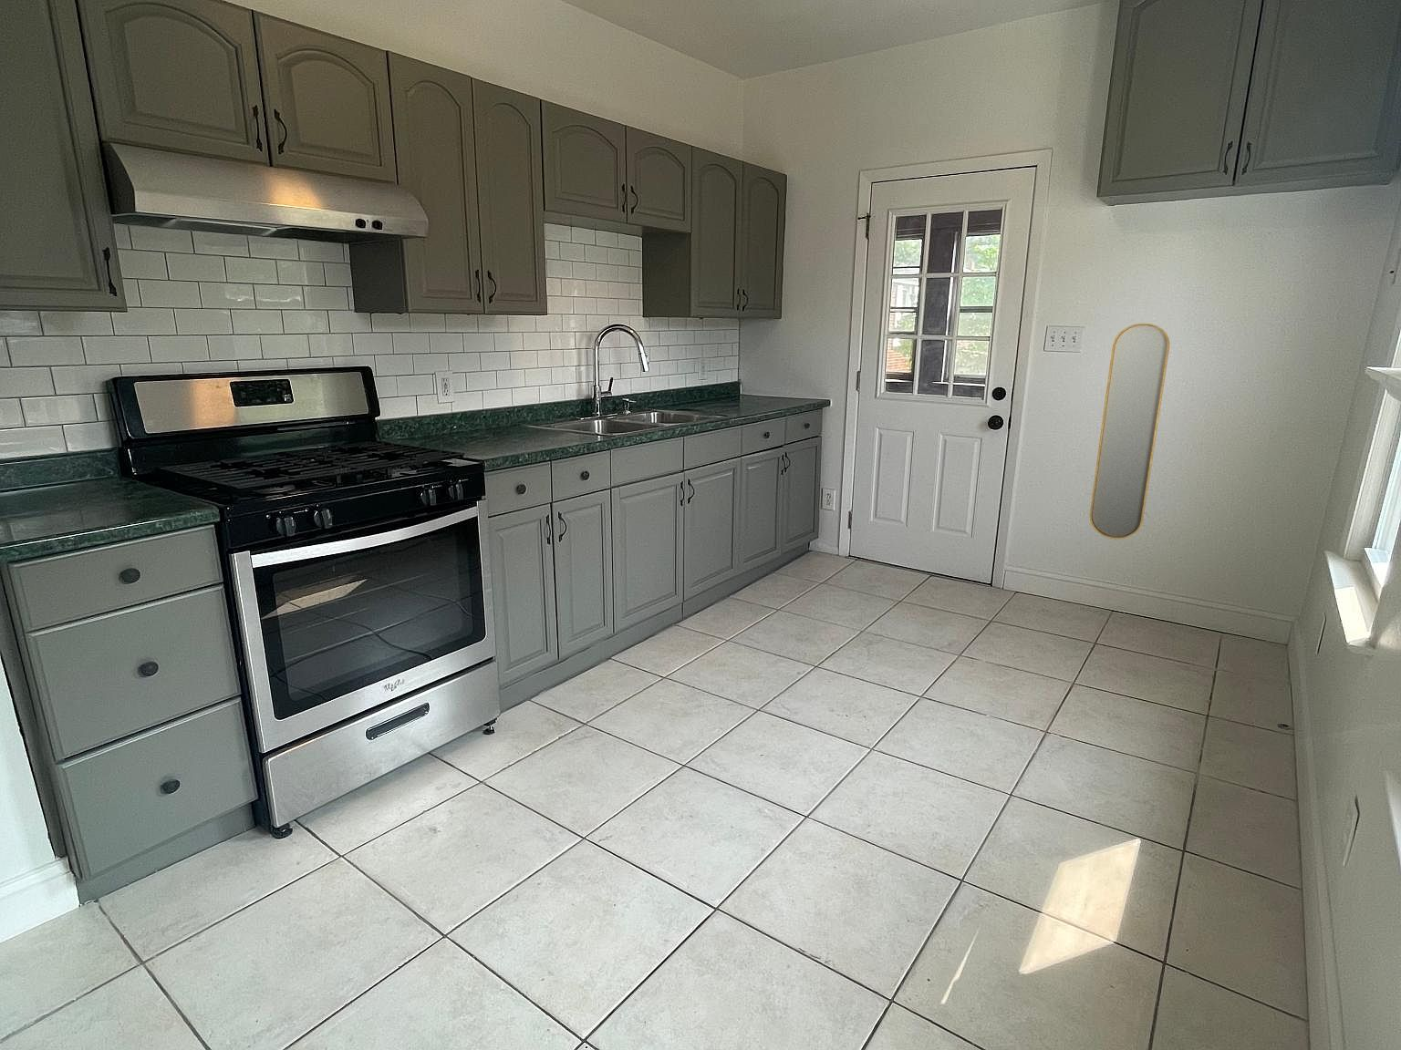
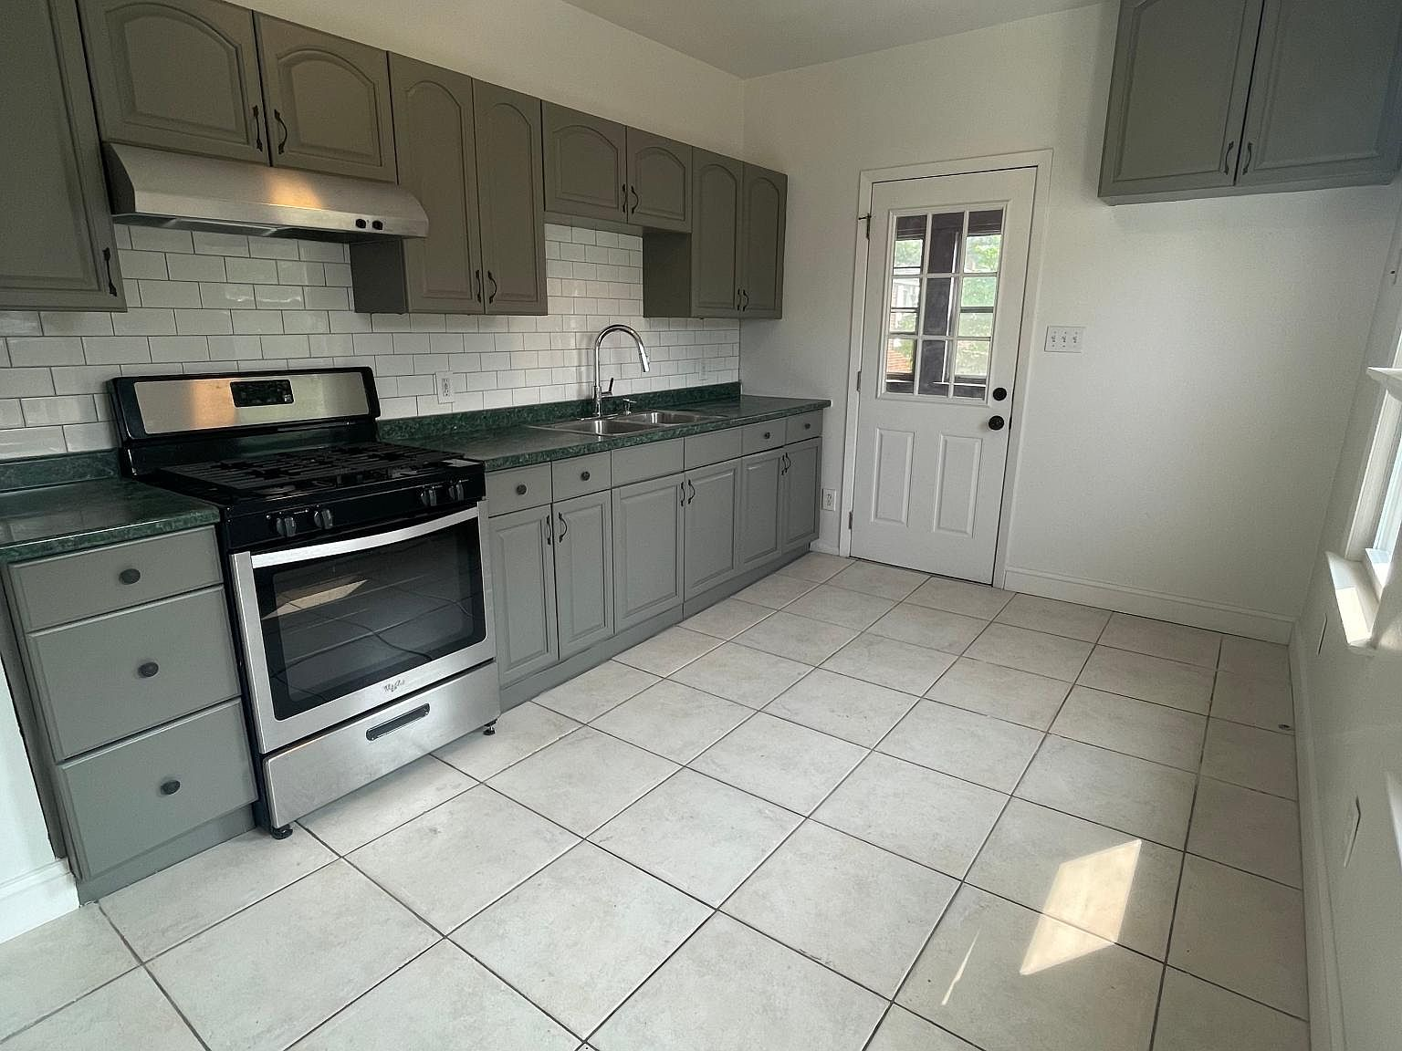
- home mirror [1089,323,1170,539]
